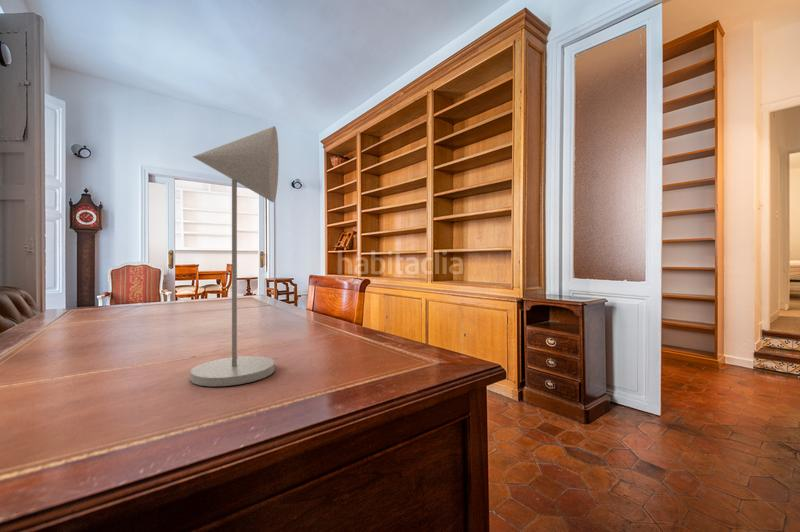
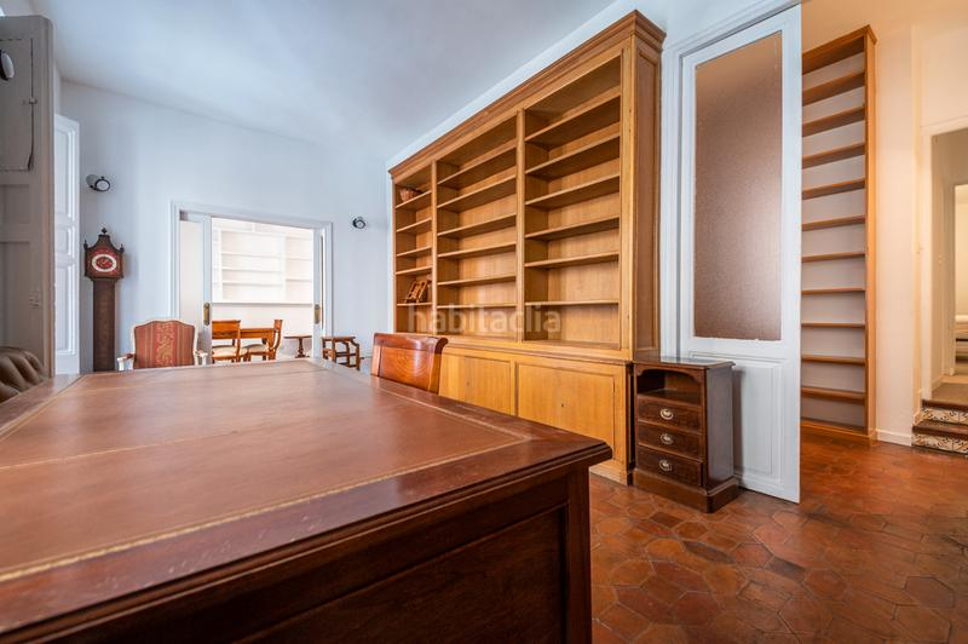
- desk lamp [189,125,280,387]
